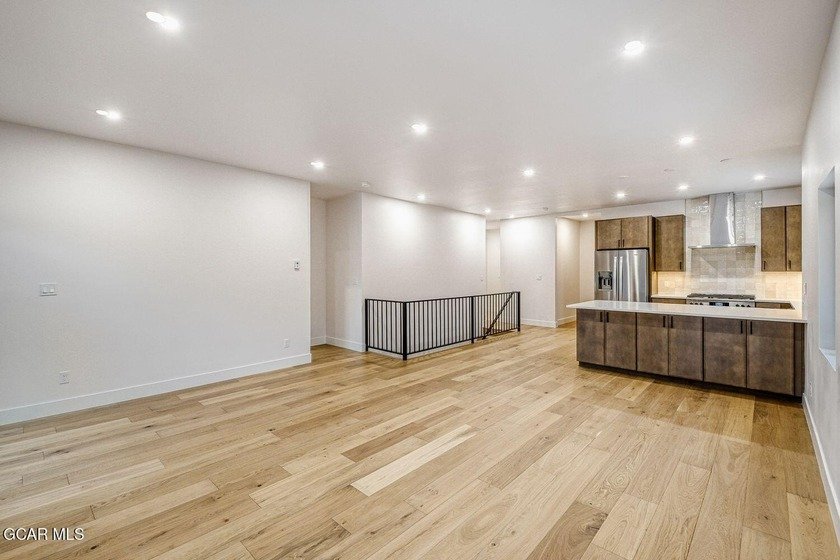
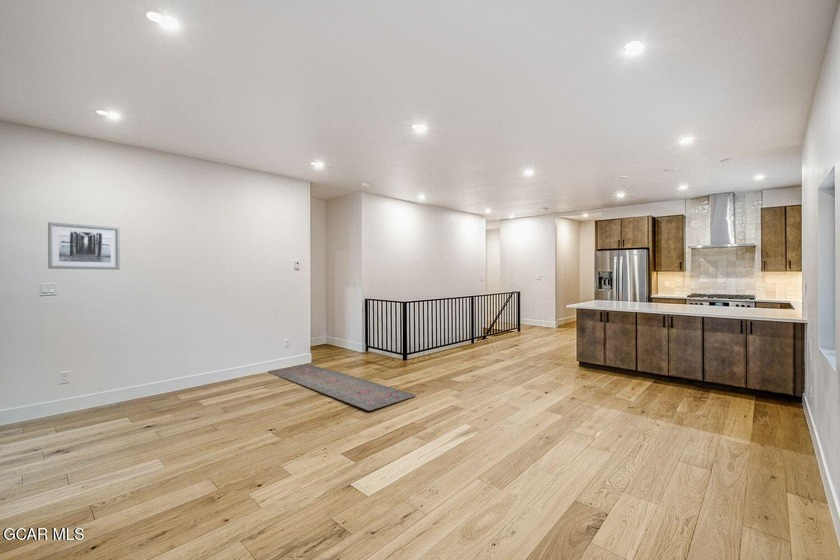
+ wall art [47,221,121,271]
+ rug [267,363,416,412]
